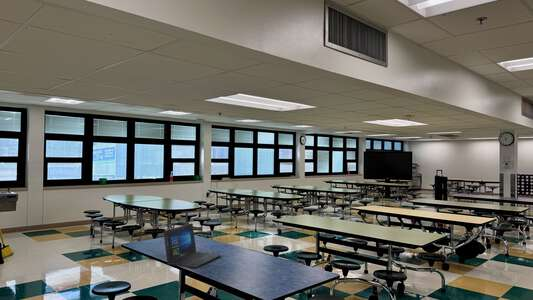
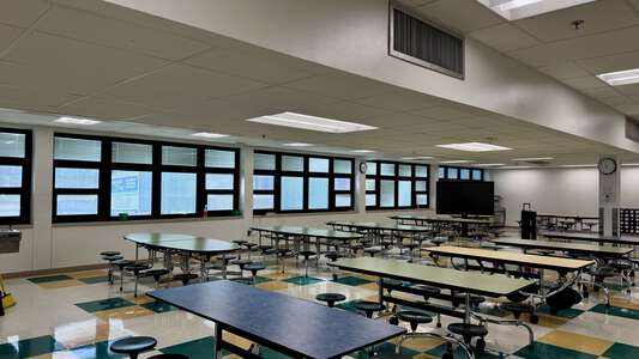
- laptop [162,222,222,269]
